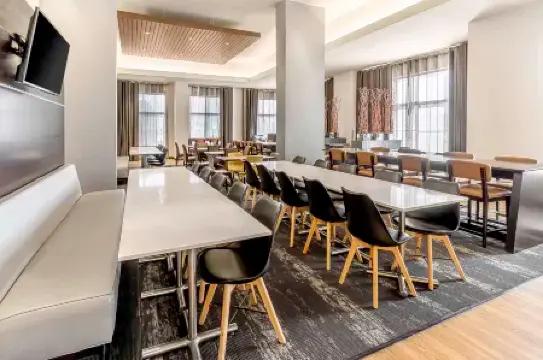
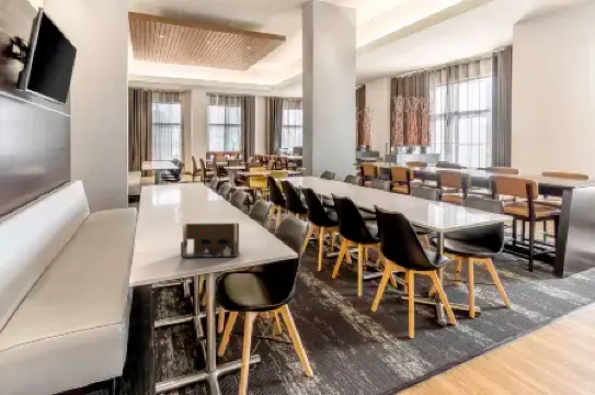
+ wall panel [180,222,240,258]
